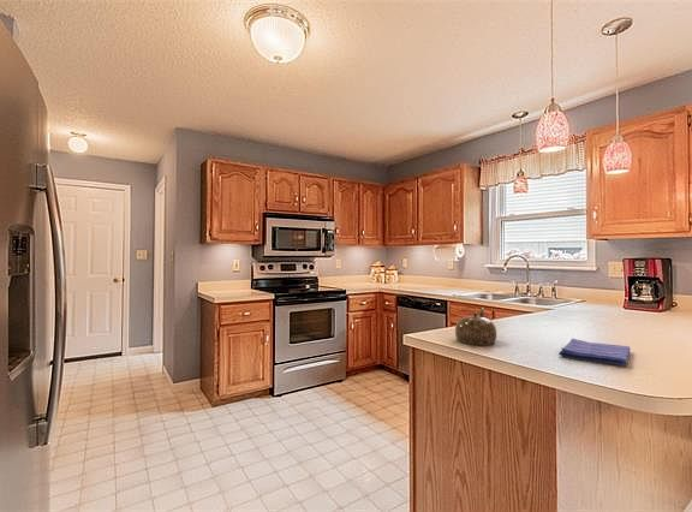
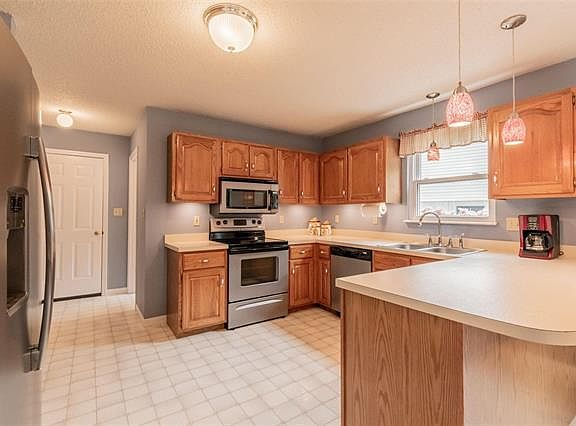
- teapot [454,306,497,346]
- dish towel [557,338,632,367]
